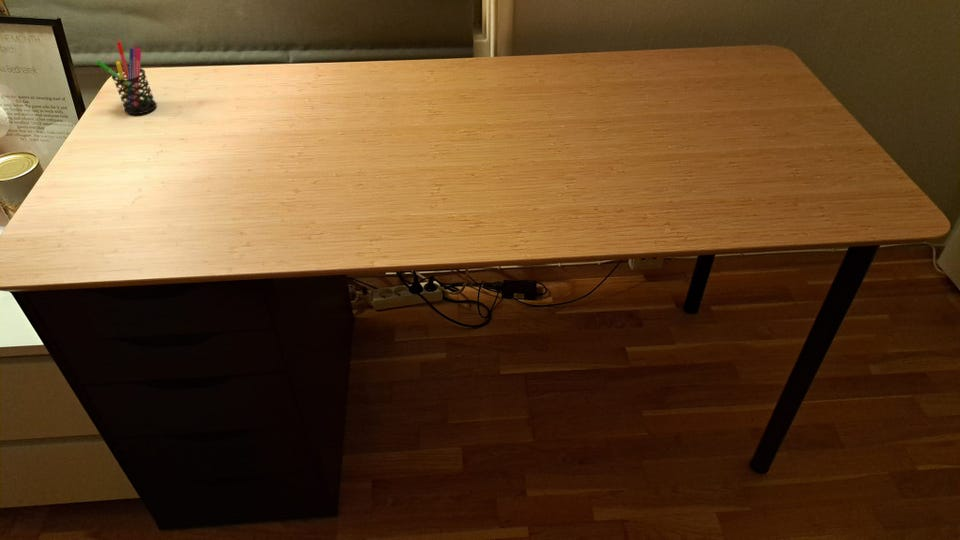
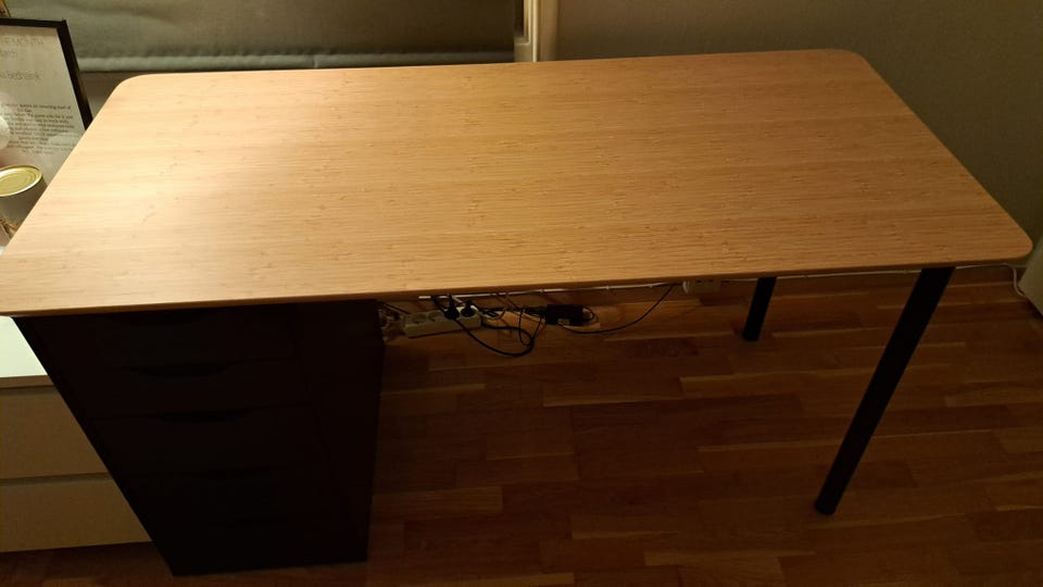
- pen holder [95,41,158,115]
